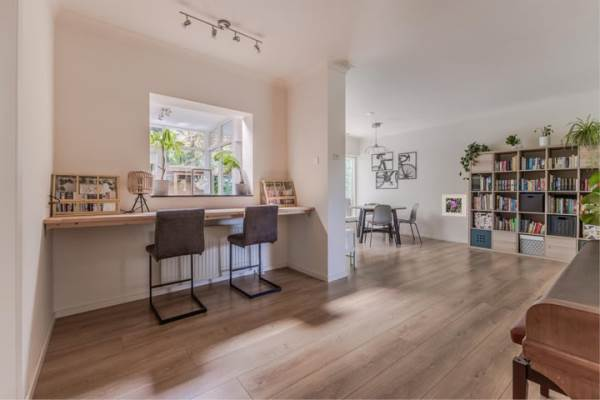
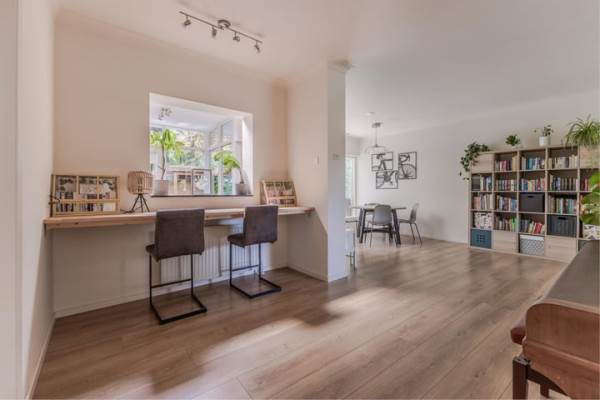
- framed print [441,194,467,218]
